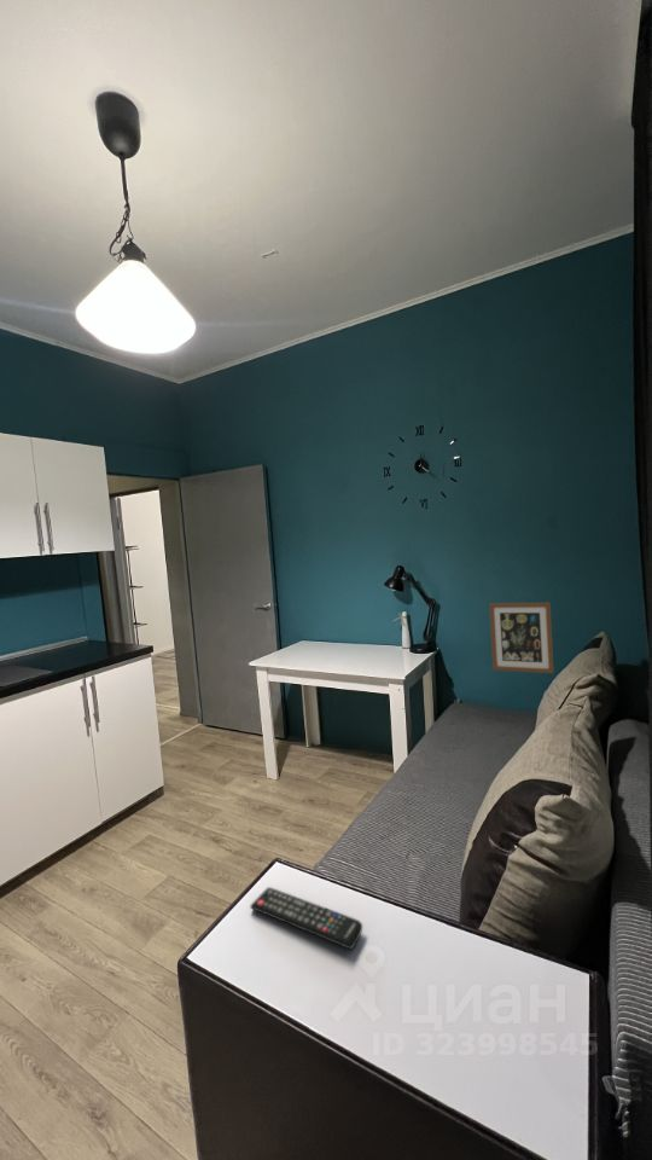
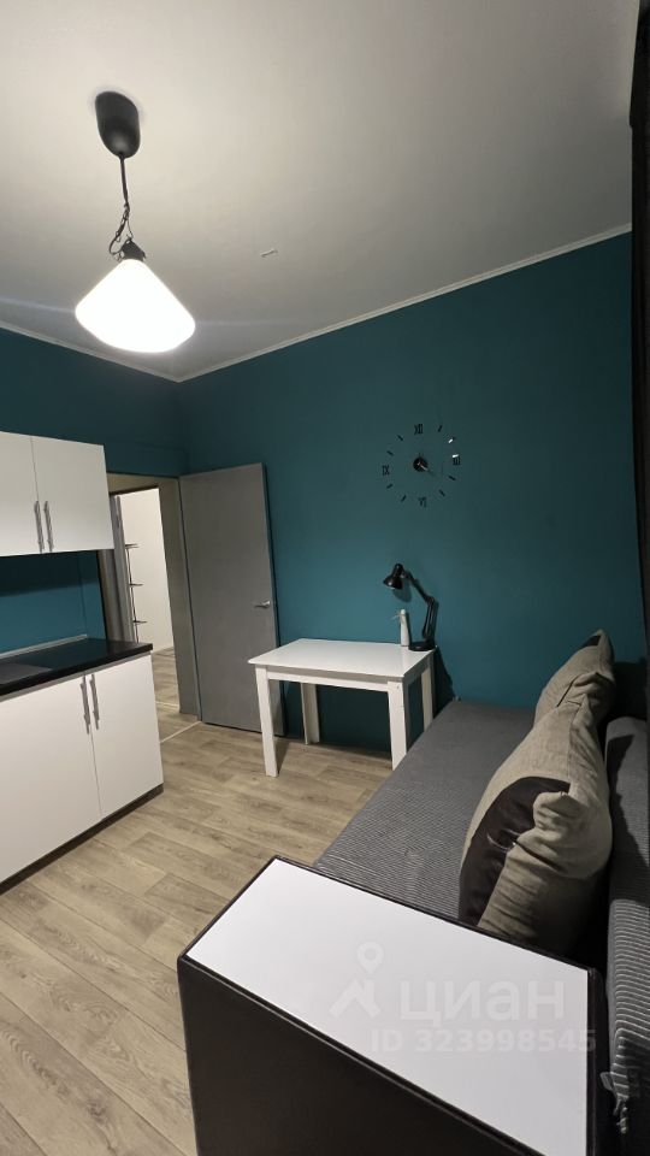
- remote control [249,886,363,951]
- wall art [488,602,554,674]
